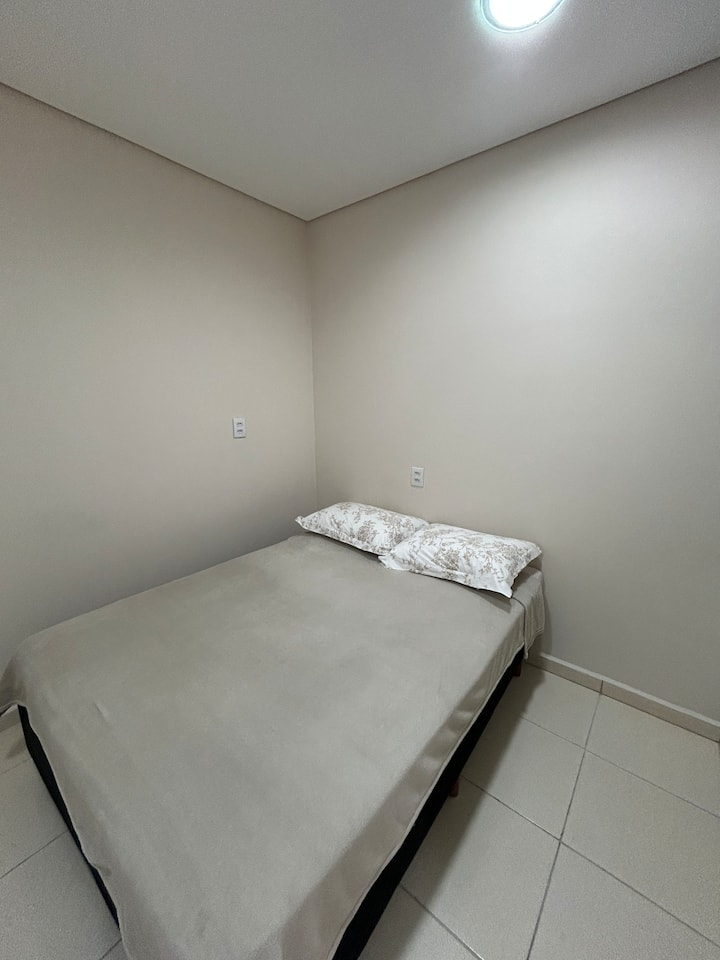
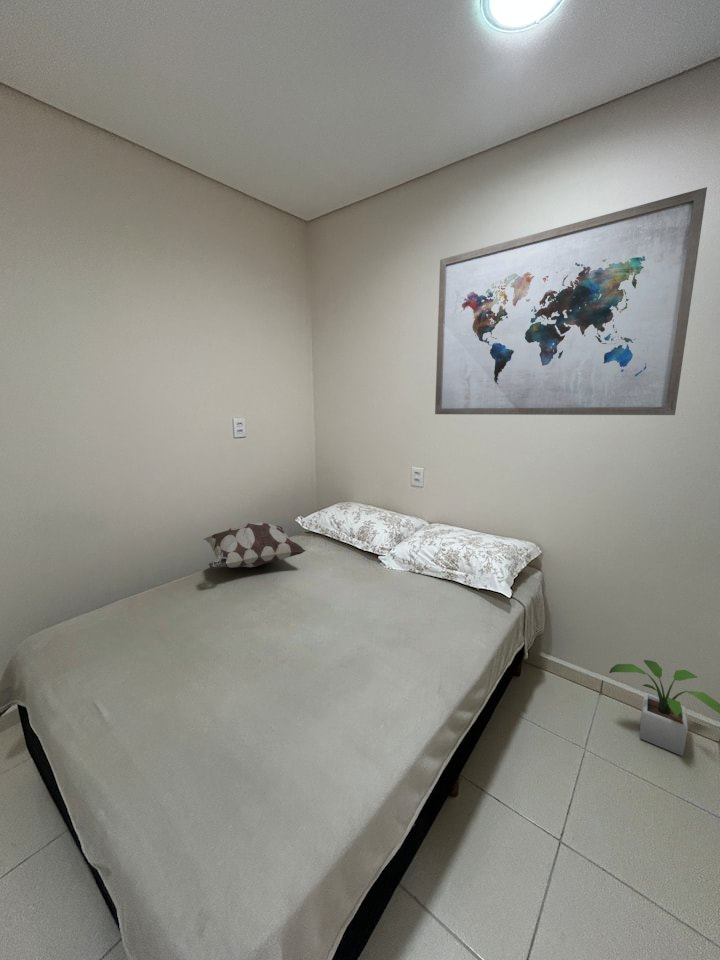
+ wall art [434,186,708,416]
+ decorative pillow [203,521,307,569]
+ potted plant [608,659,720,757]
